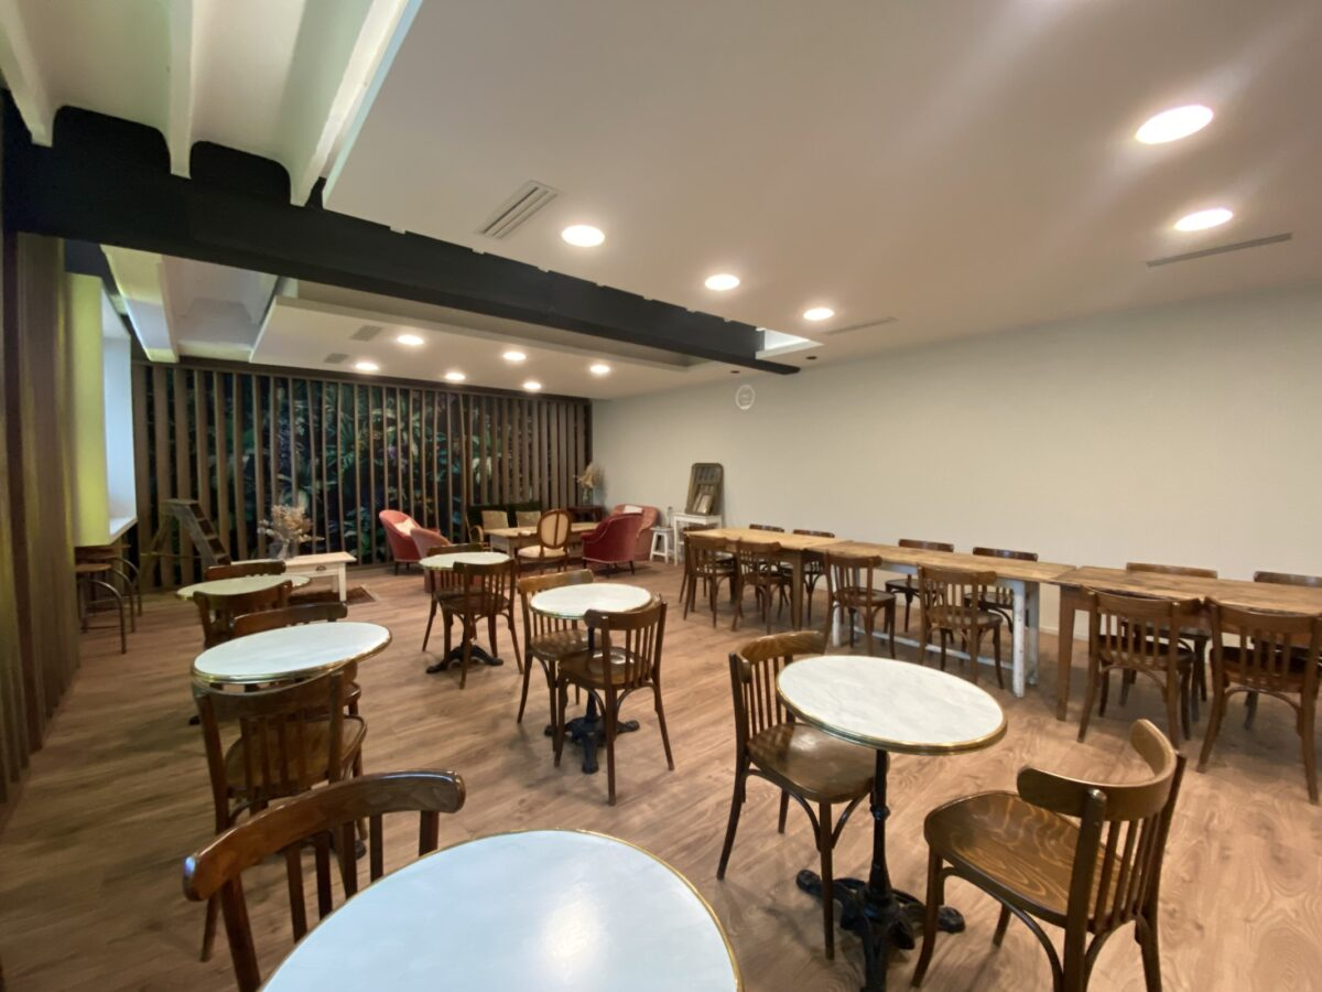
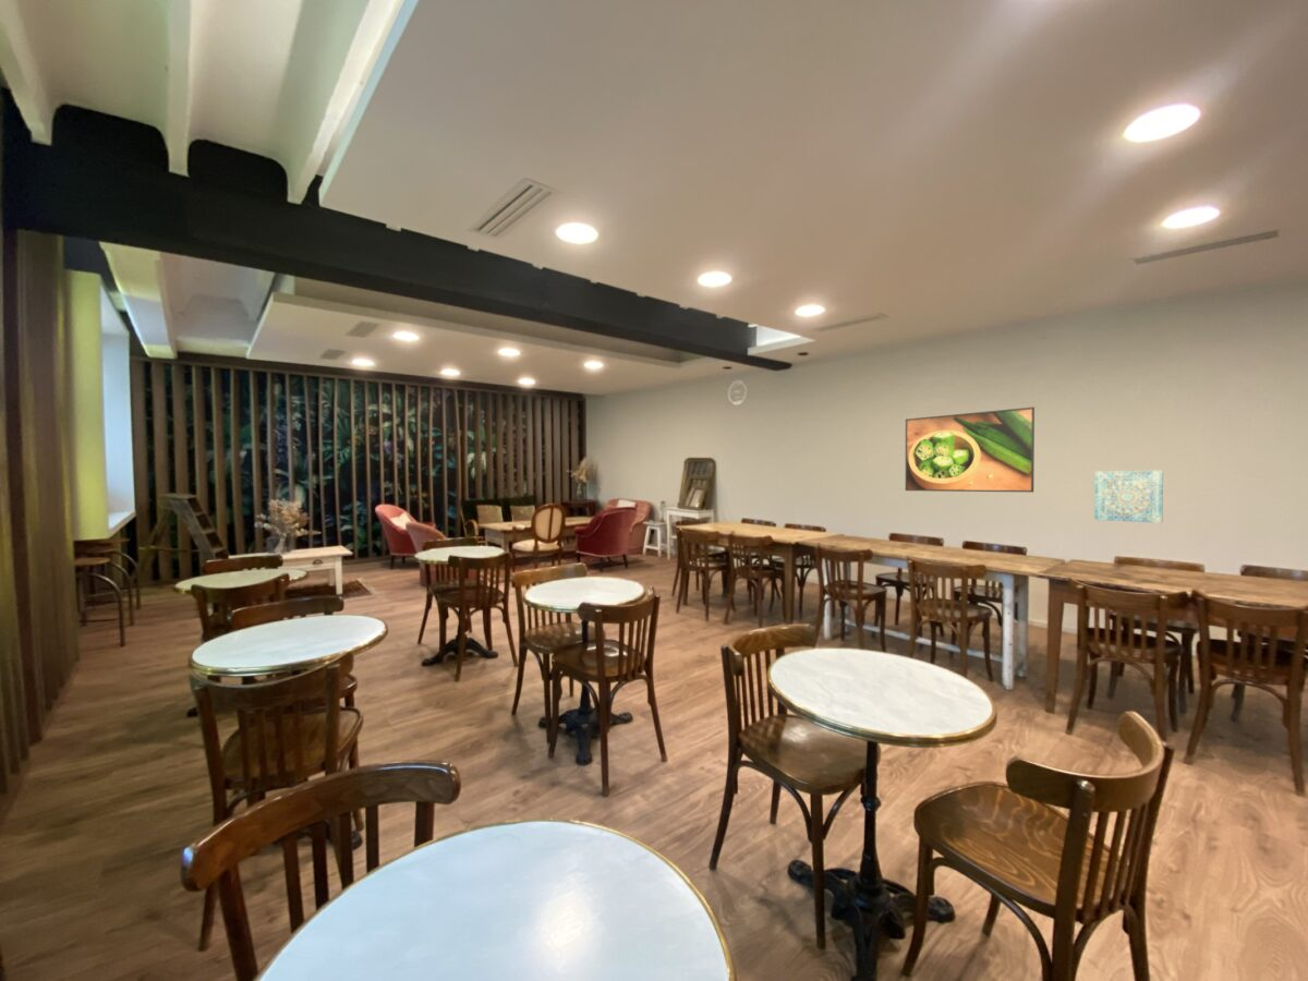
+ wall art [1093,470,1164,524]
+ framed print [905,407,1036,494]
